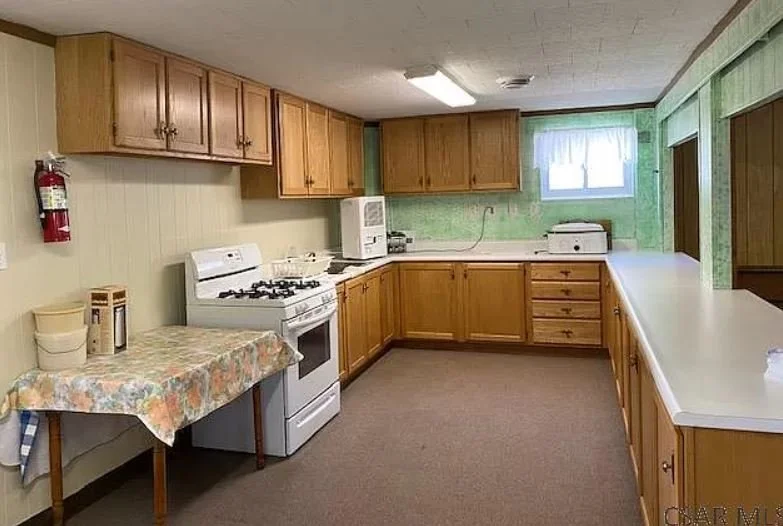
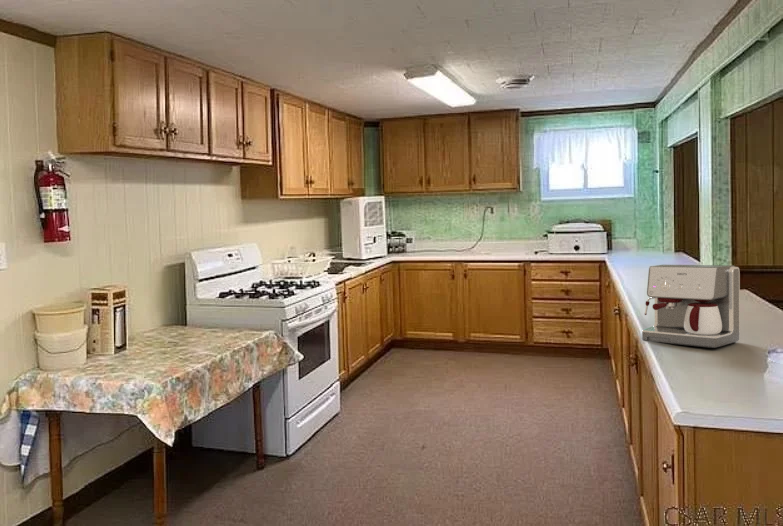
+ coffee maker [641,264,741,349]
